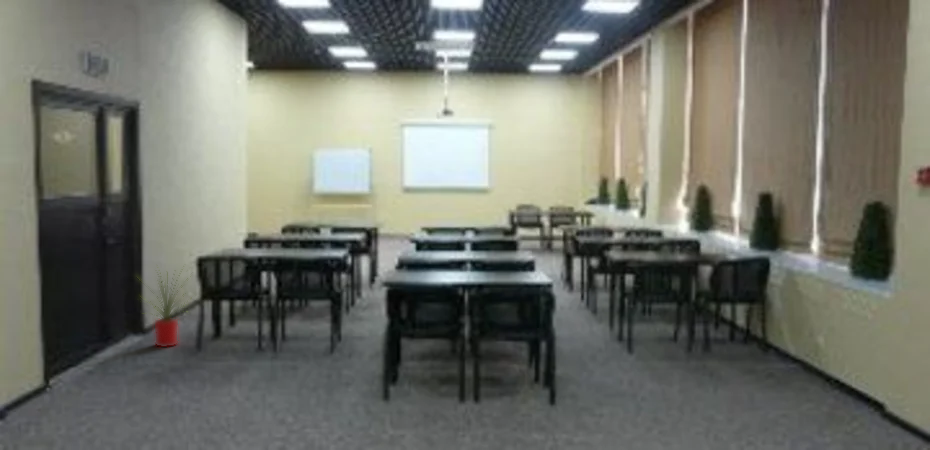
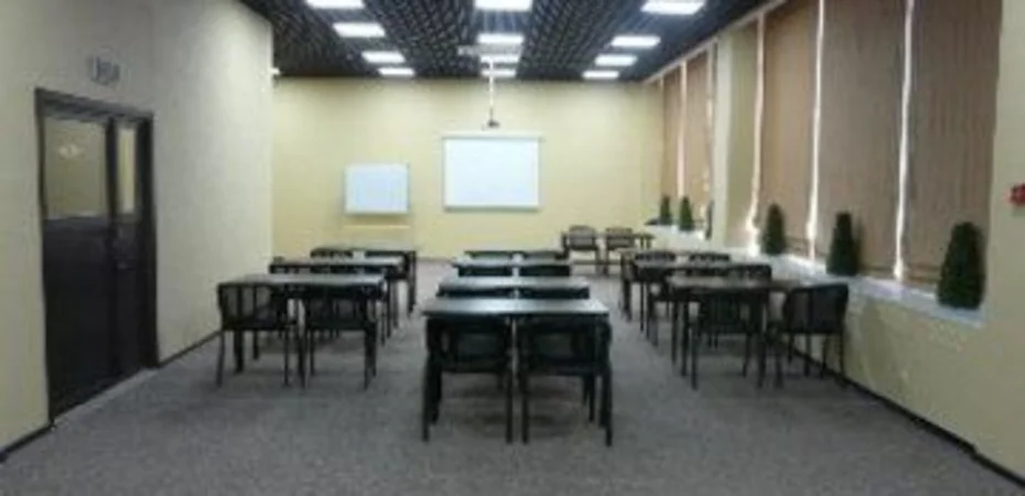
- house plant [134,264,197,348]
